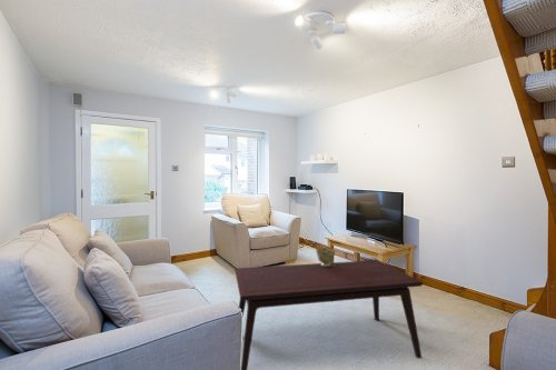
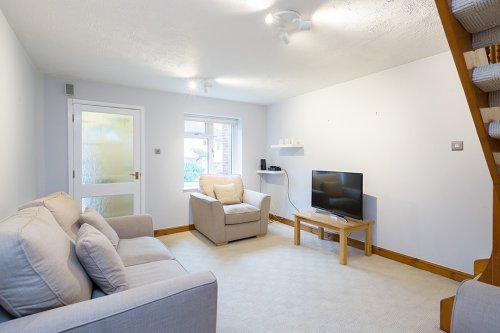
- coffee table [234,259,424,370]
- decorative bowl [315,246,337,267]
